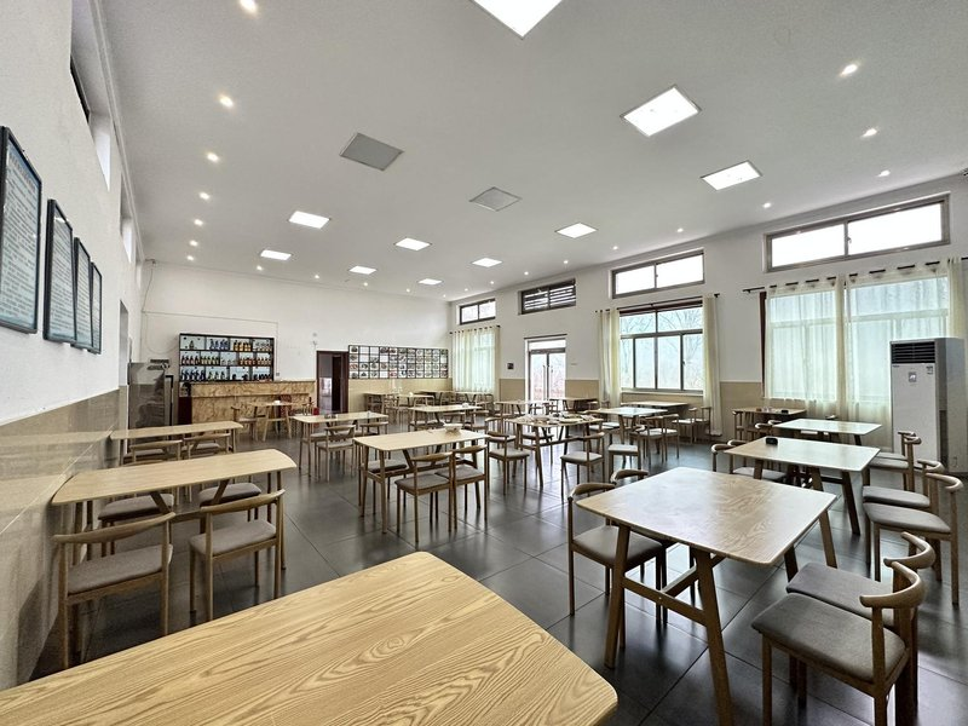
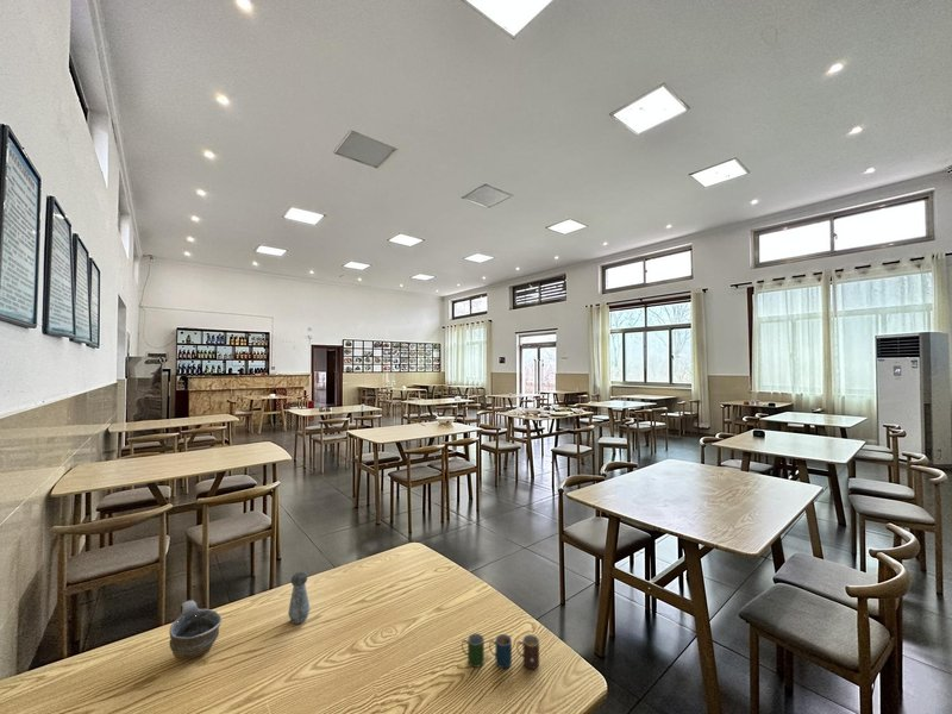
+ cup [461,632,540,670]
+ cup [168,600,223,660]
+ salt shaker [287,571,312,625]
